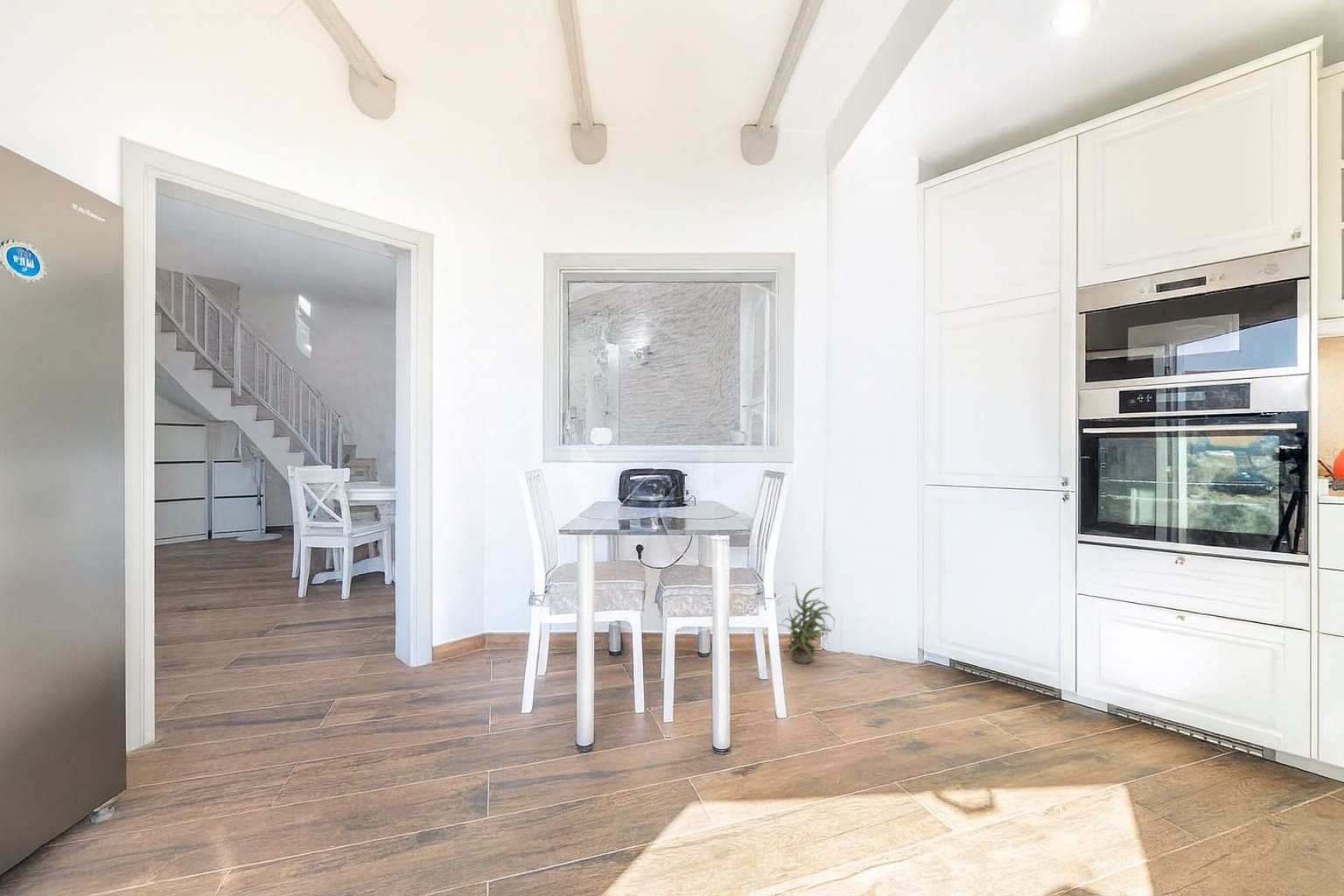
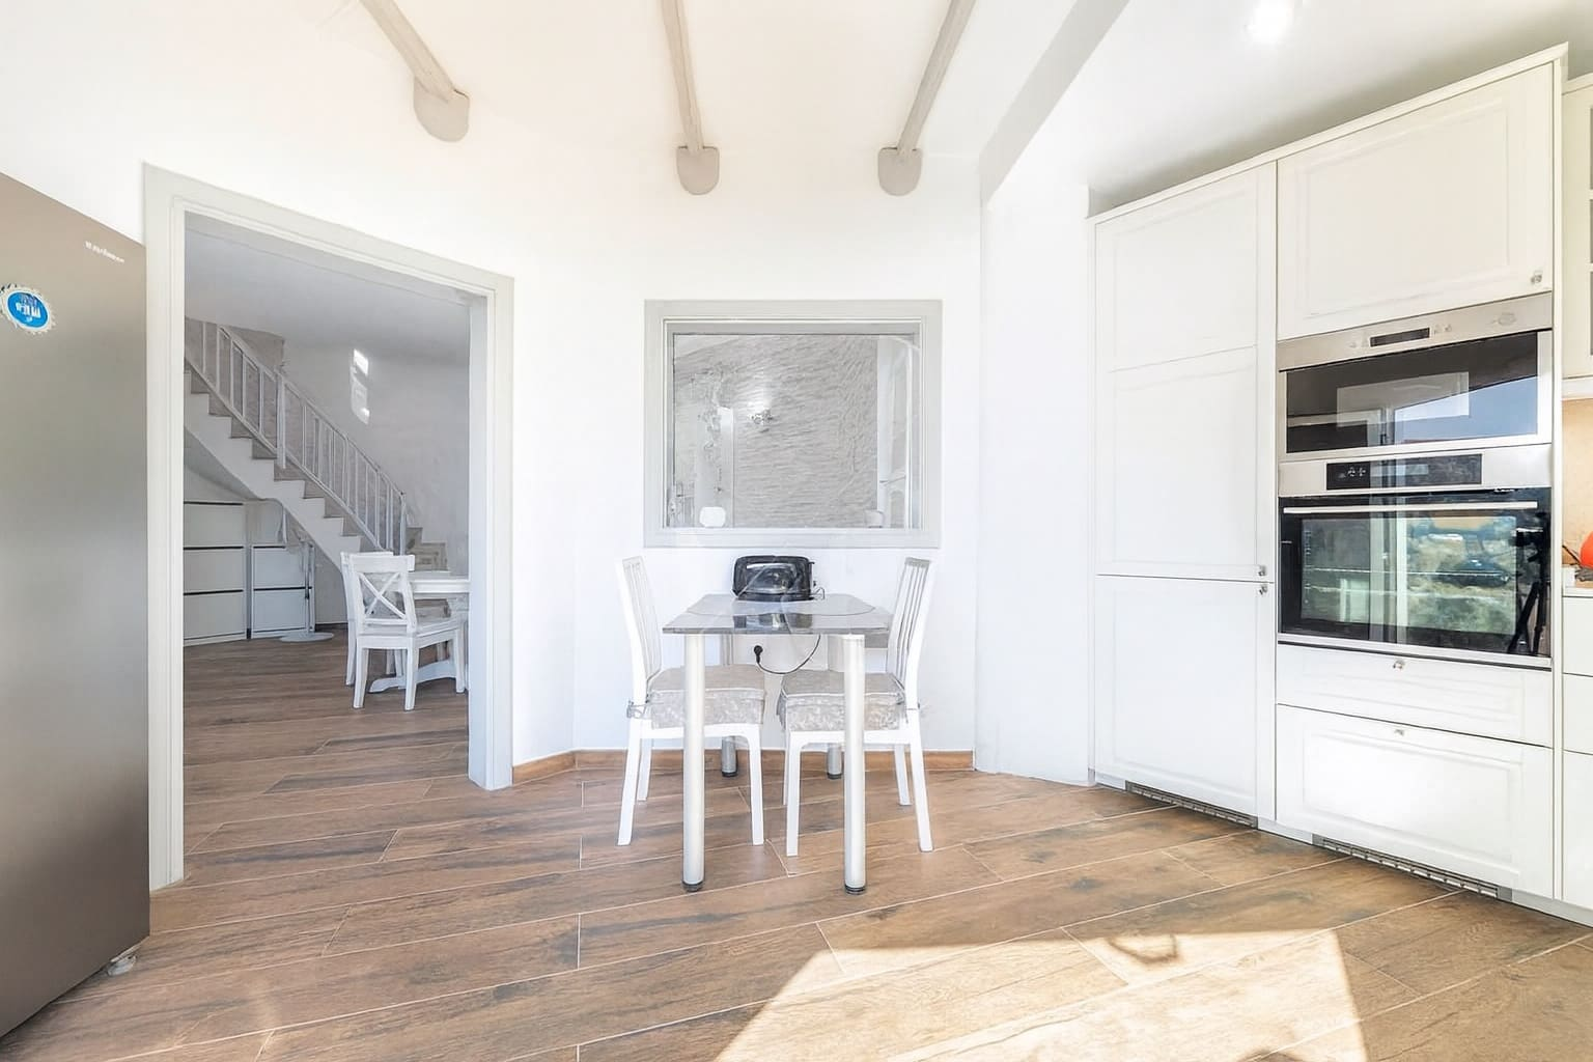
- potted plant [777,583,836,664]
